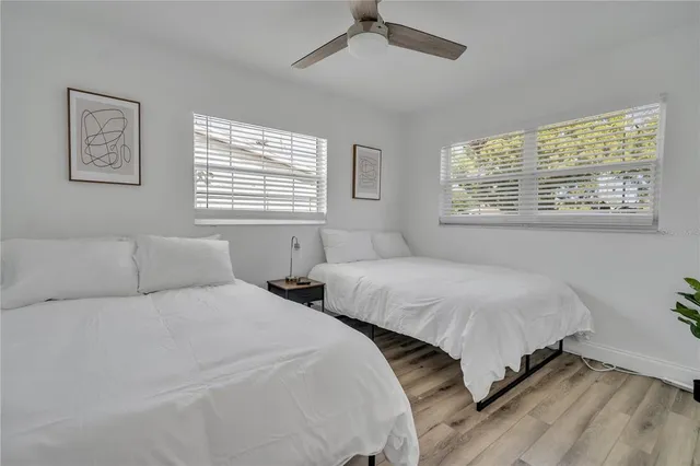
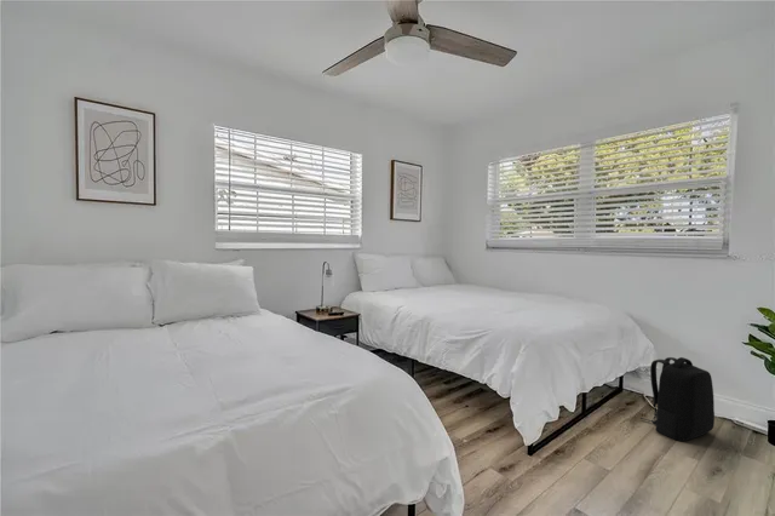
+ backpack [639,356,716,442]
